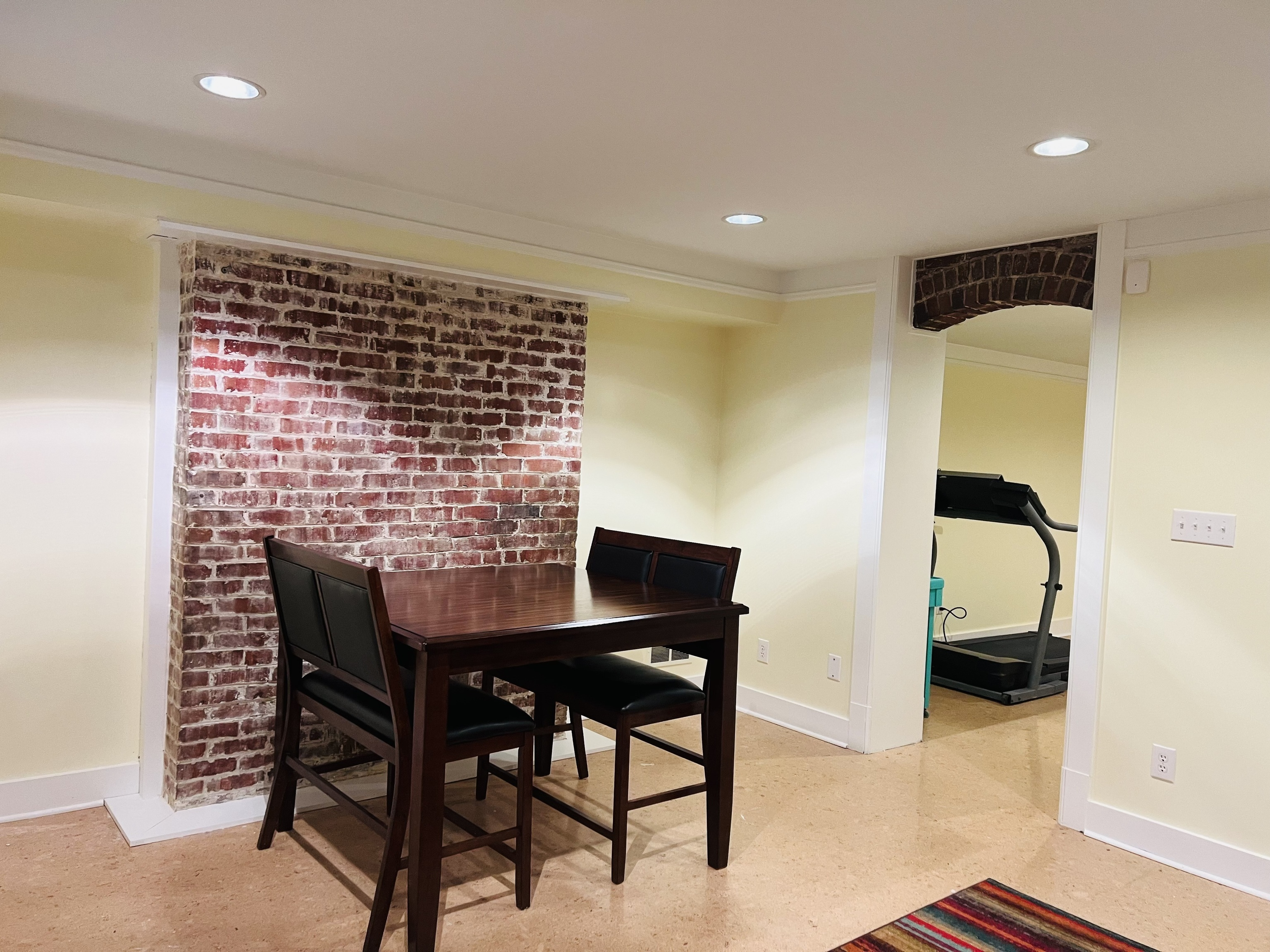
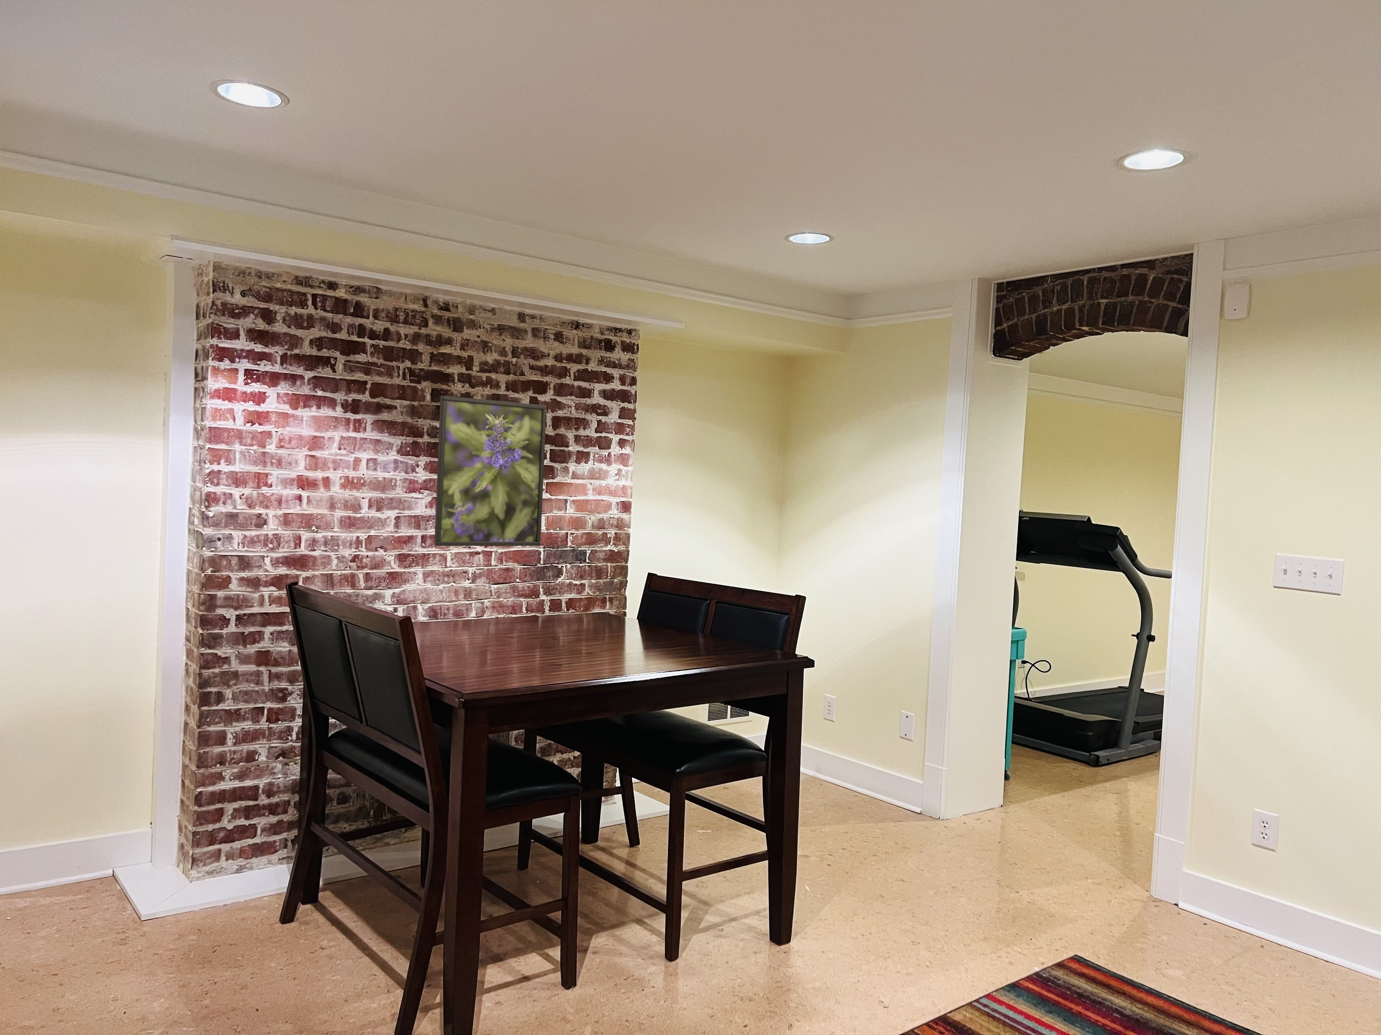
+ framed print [434,396,547,546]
